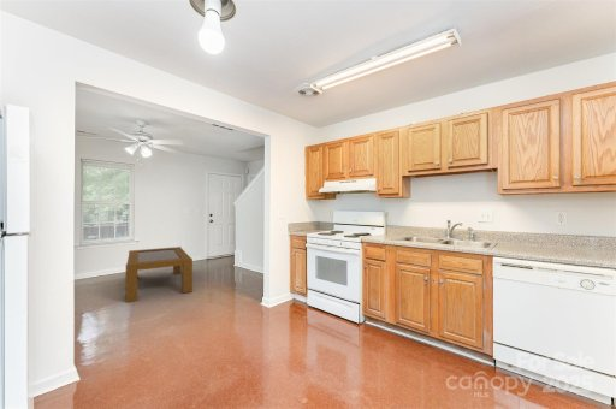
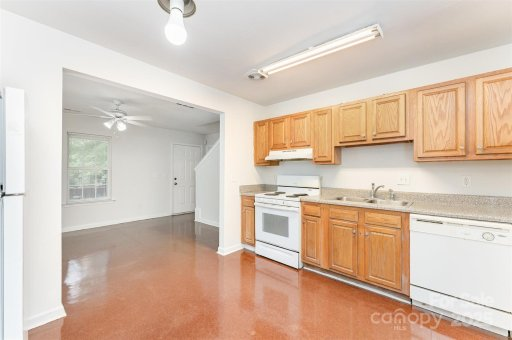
- coffee table [125,245,194,303]
